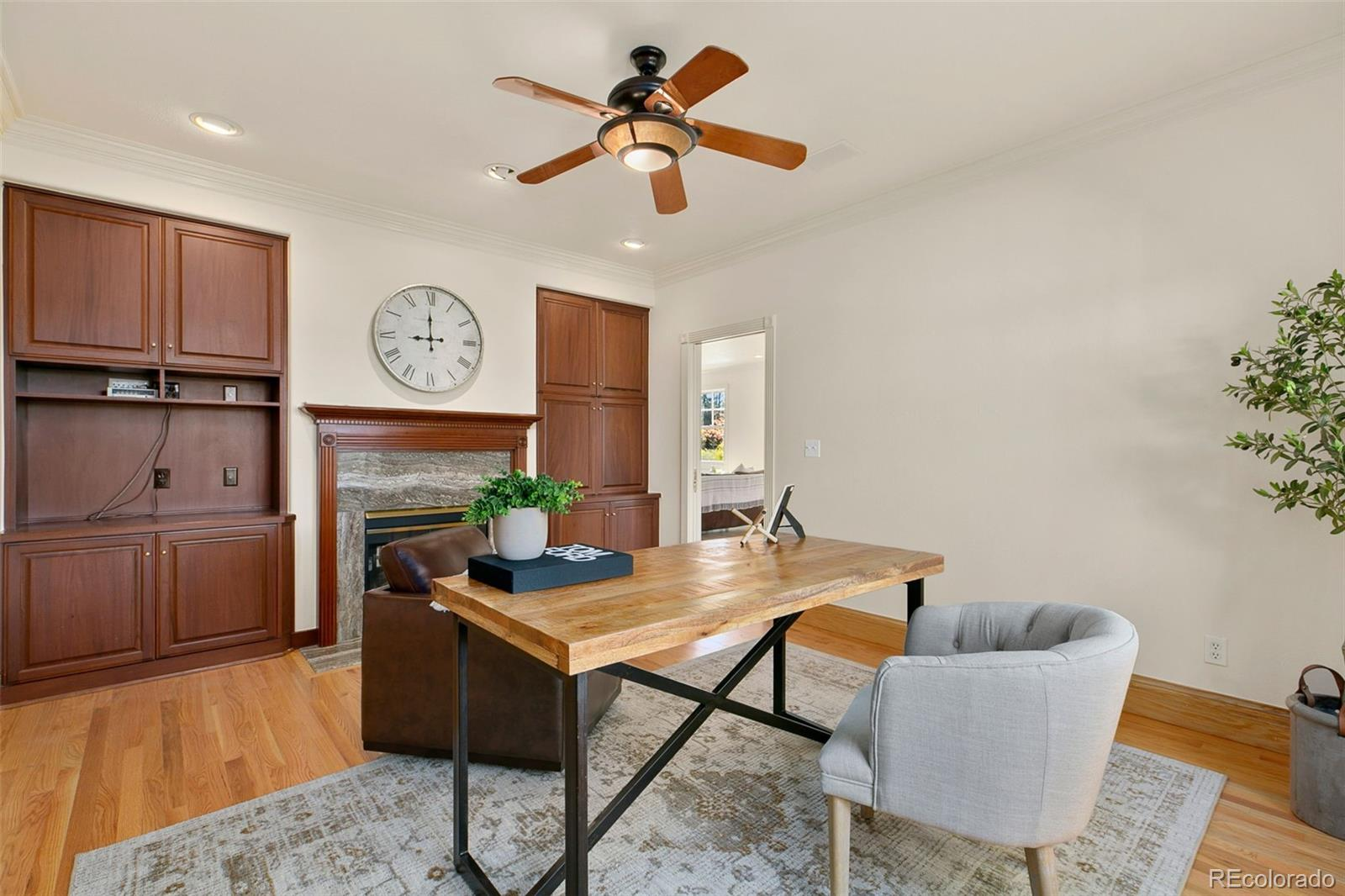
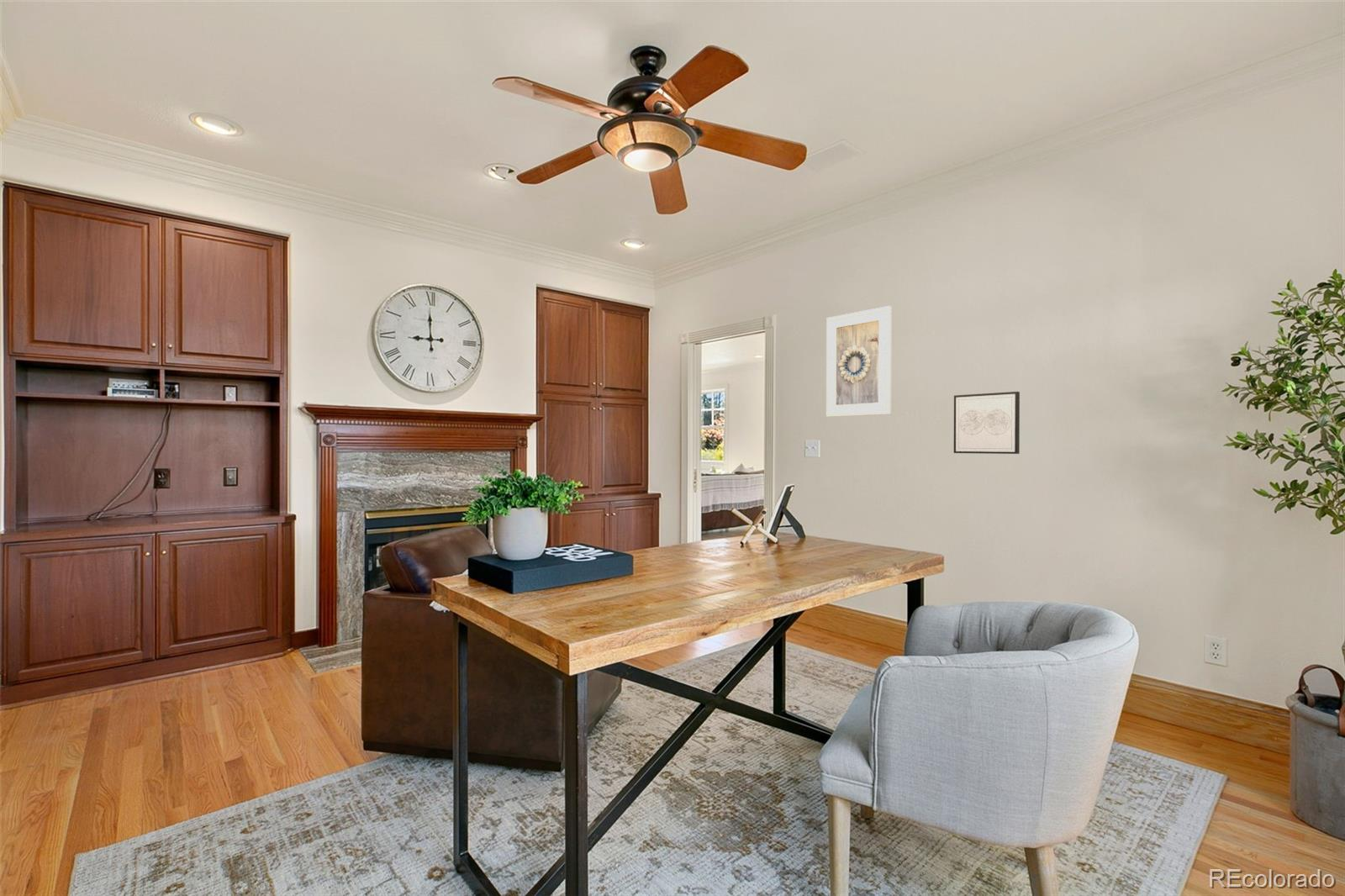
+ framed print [825,305,892,418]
+ wall art [953,391,1021,455]
